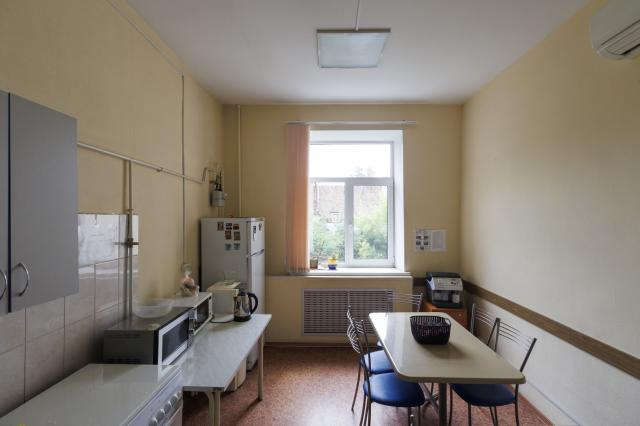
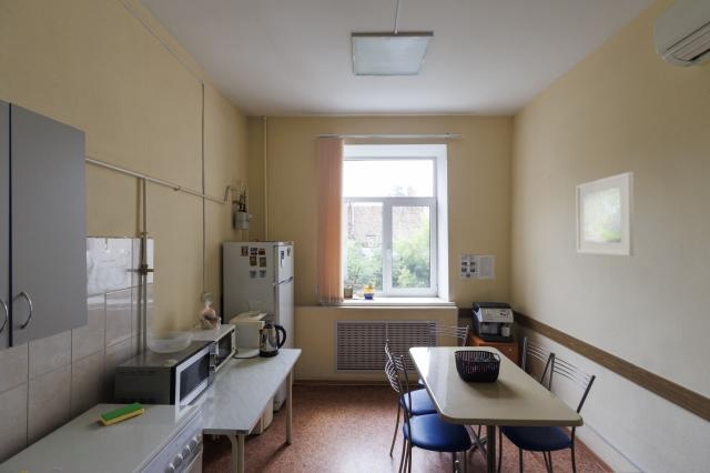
+ dish sponge [100,402,144,426]
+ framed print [575,171,635,256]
